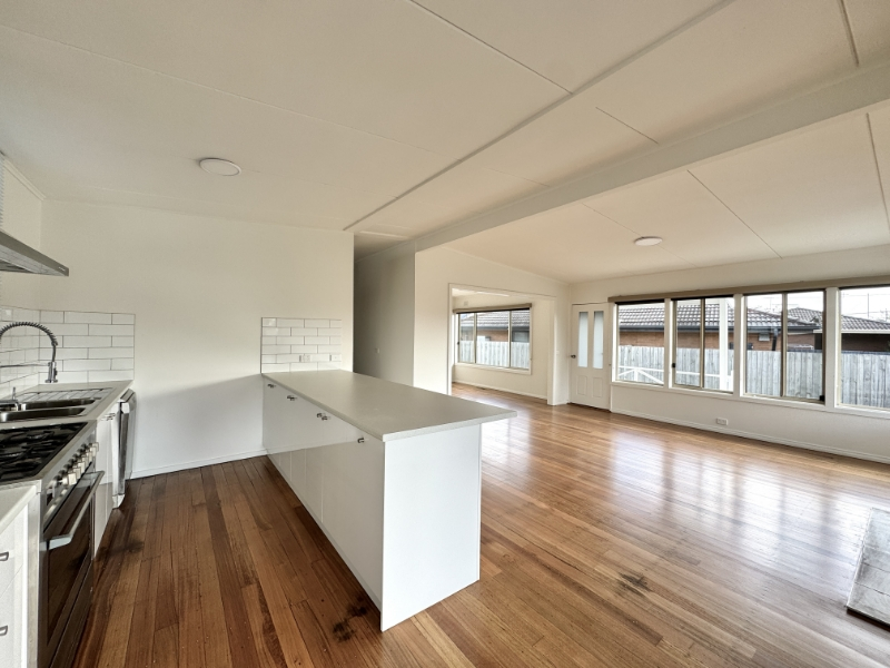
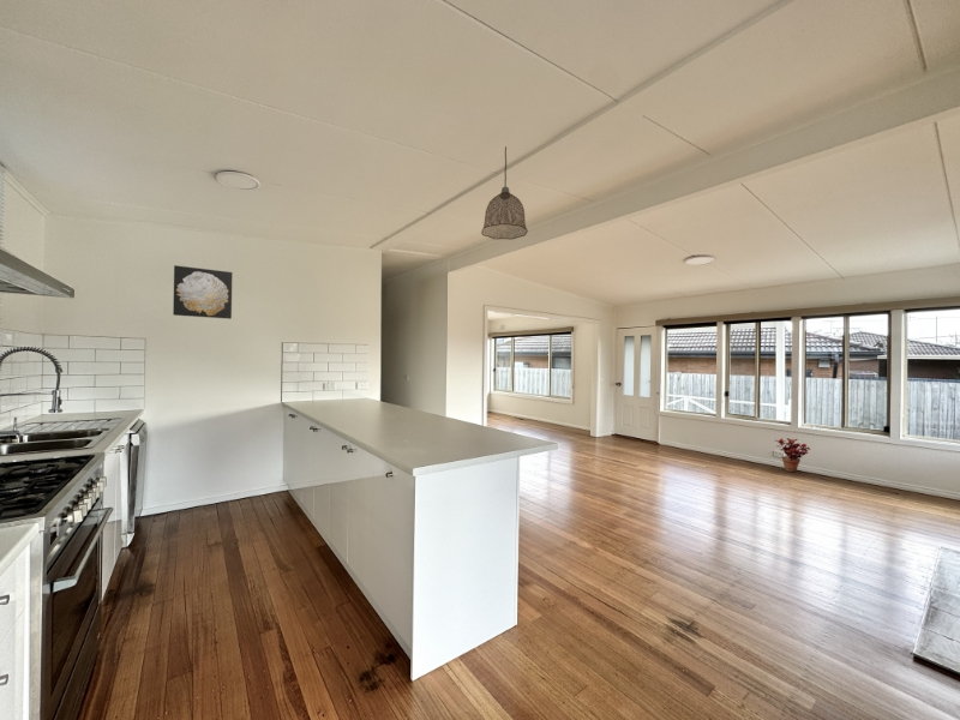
+ potted plant [774,437,811,473]
+ wall art [172,264,233,320]
+ pendant lamp [480,145,529,240]
